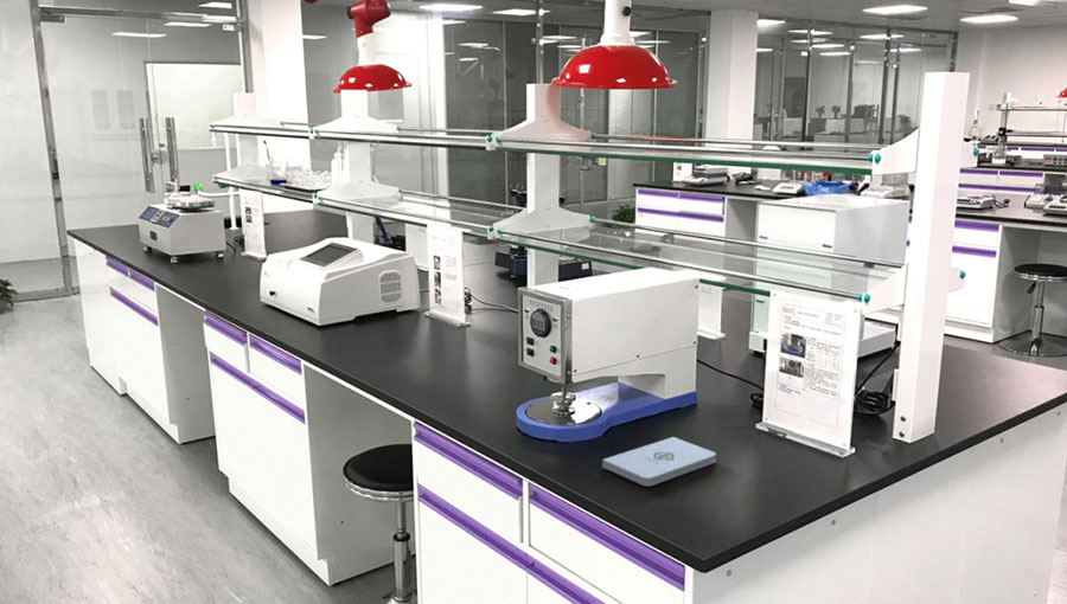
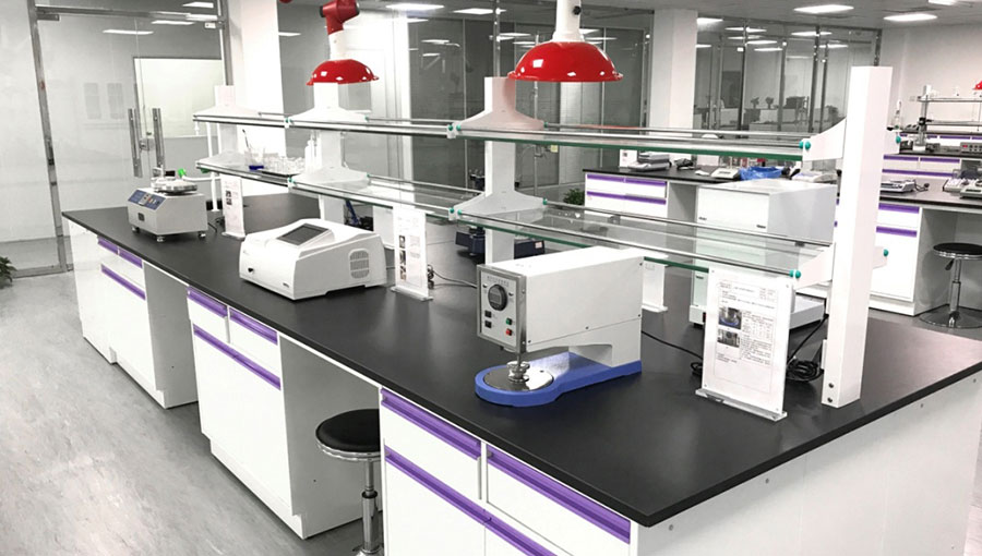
- notepad [602,436,717,487]
